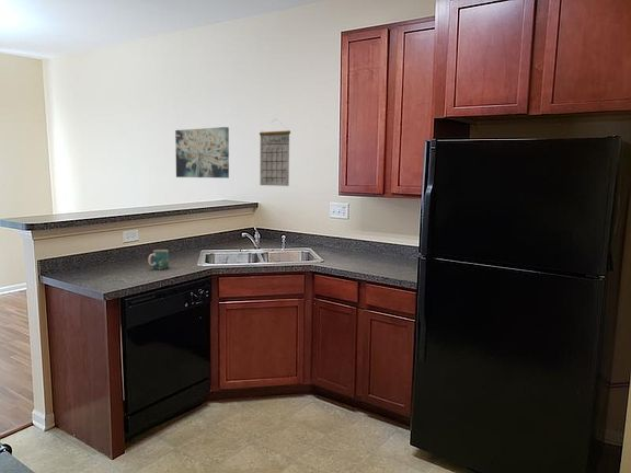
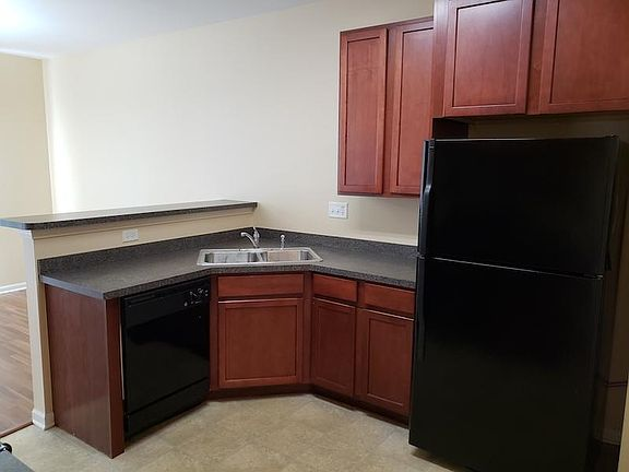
- wall art [174,126,230,180]
- calendar [259,118,291,187]
- mug [147,249,170,270]
